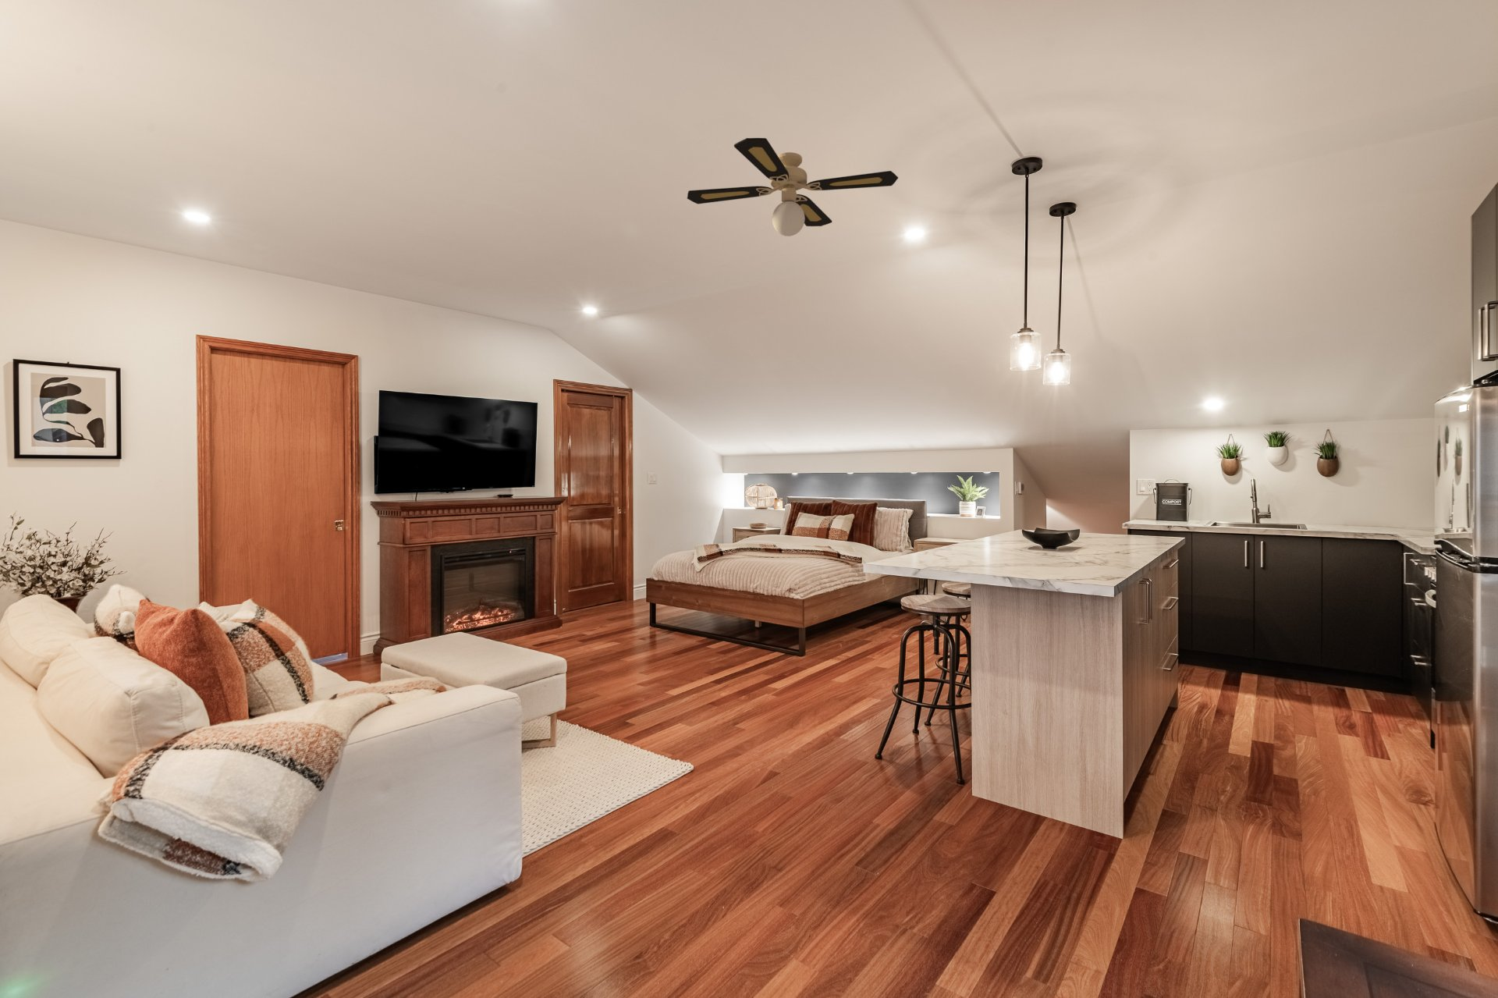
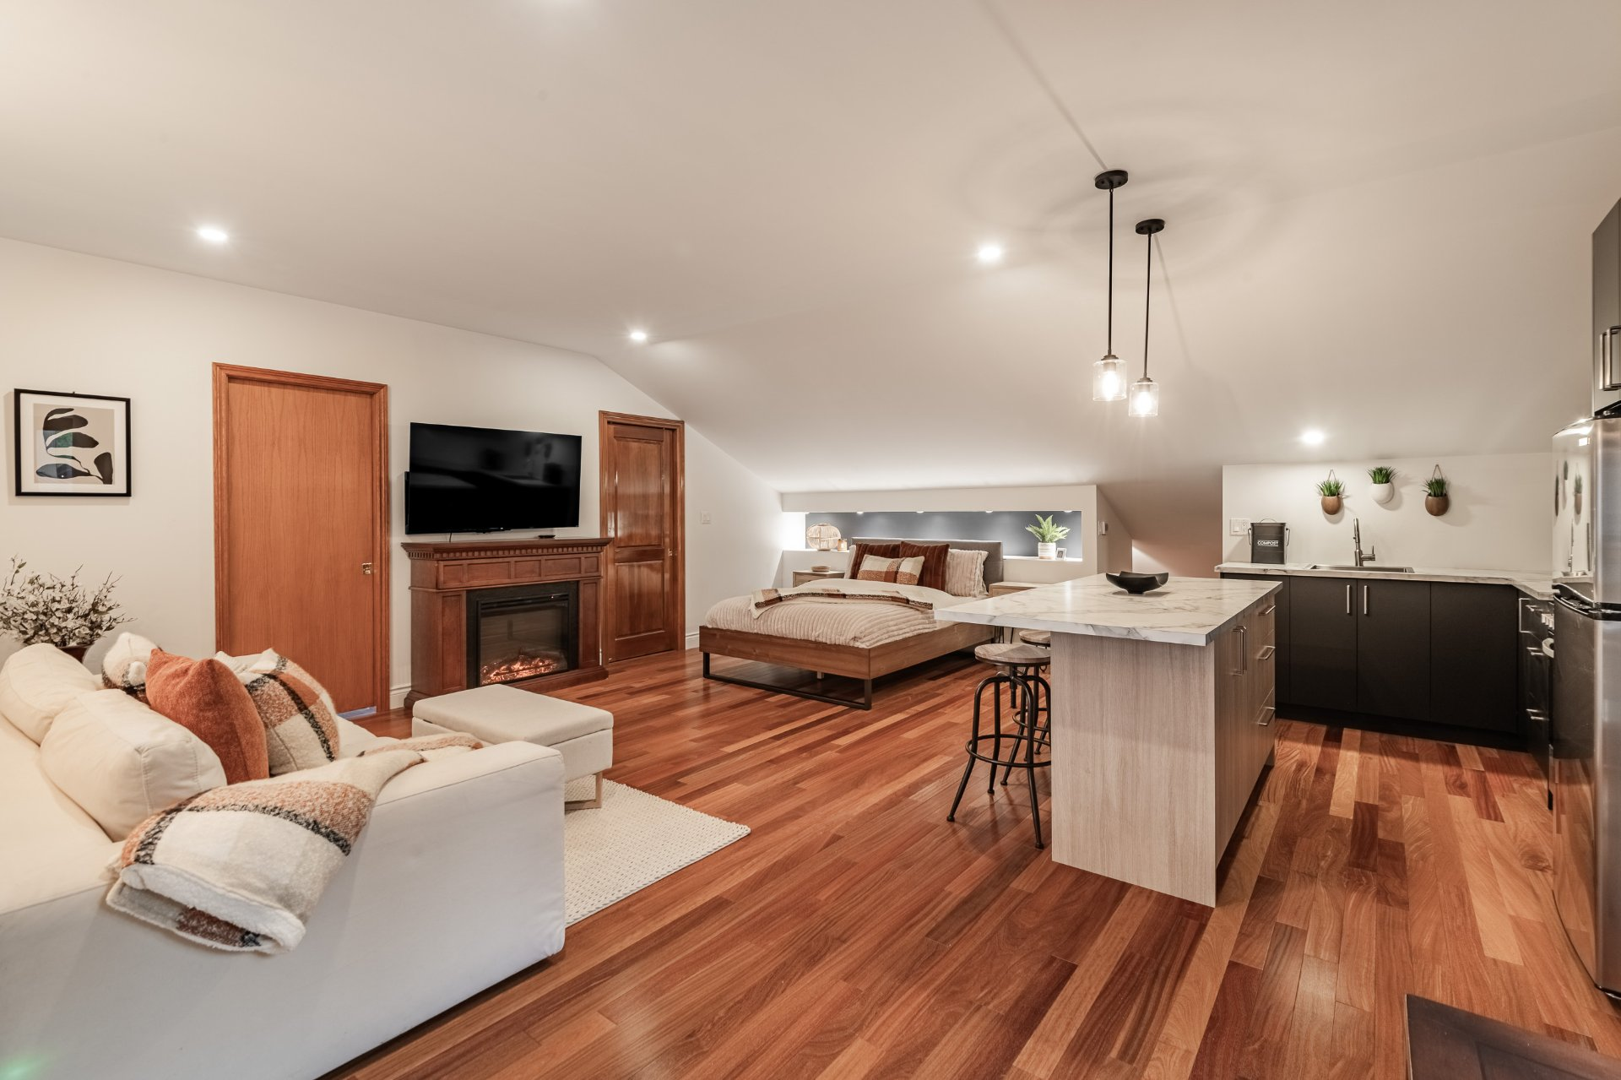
- ceiling fan [686,137,899,237]
